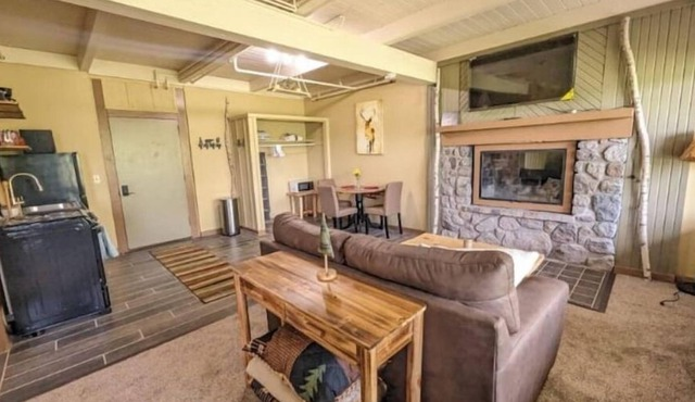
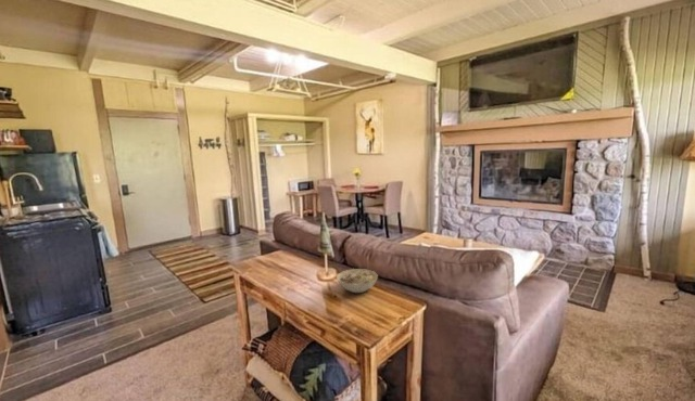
+ bowl [336,268,379,294]
